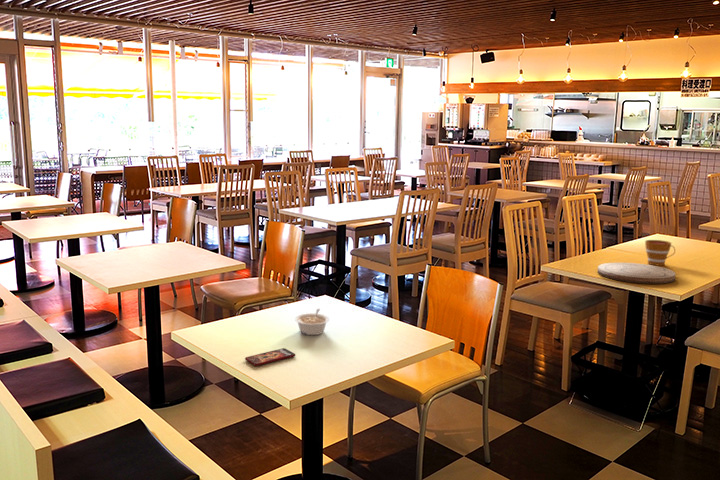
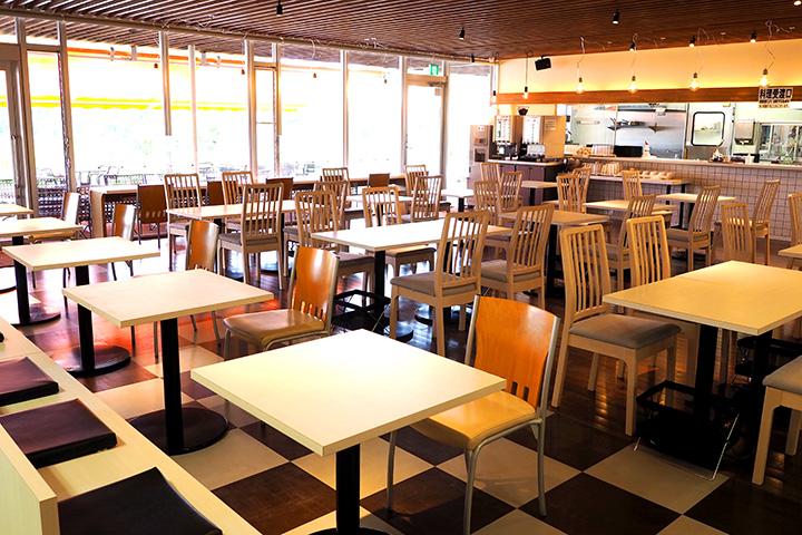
- legume [294,308,330,336]
- cutting board [597,262,677,285]
- smartphone [244,347,296,367]
- cup [644,239,676,267]
